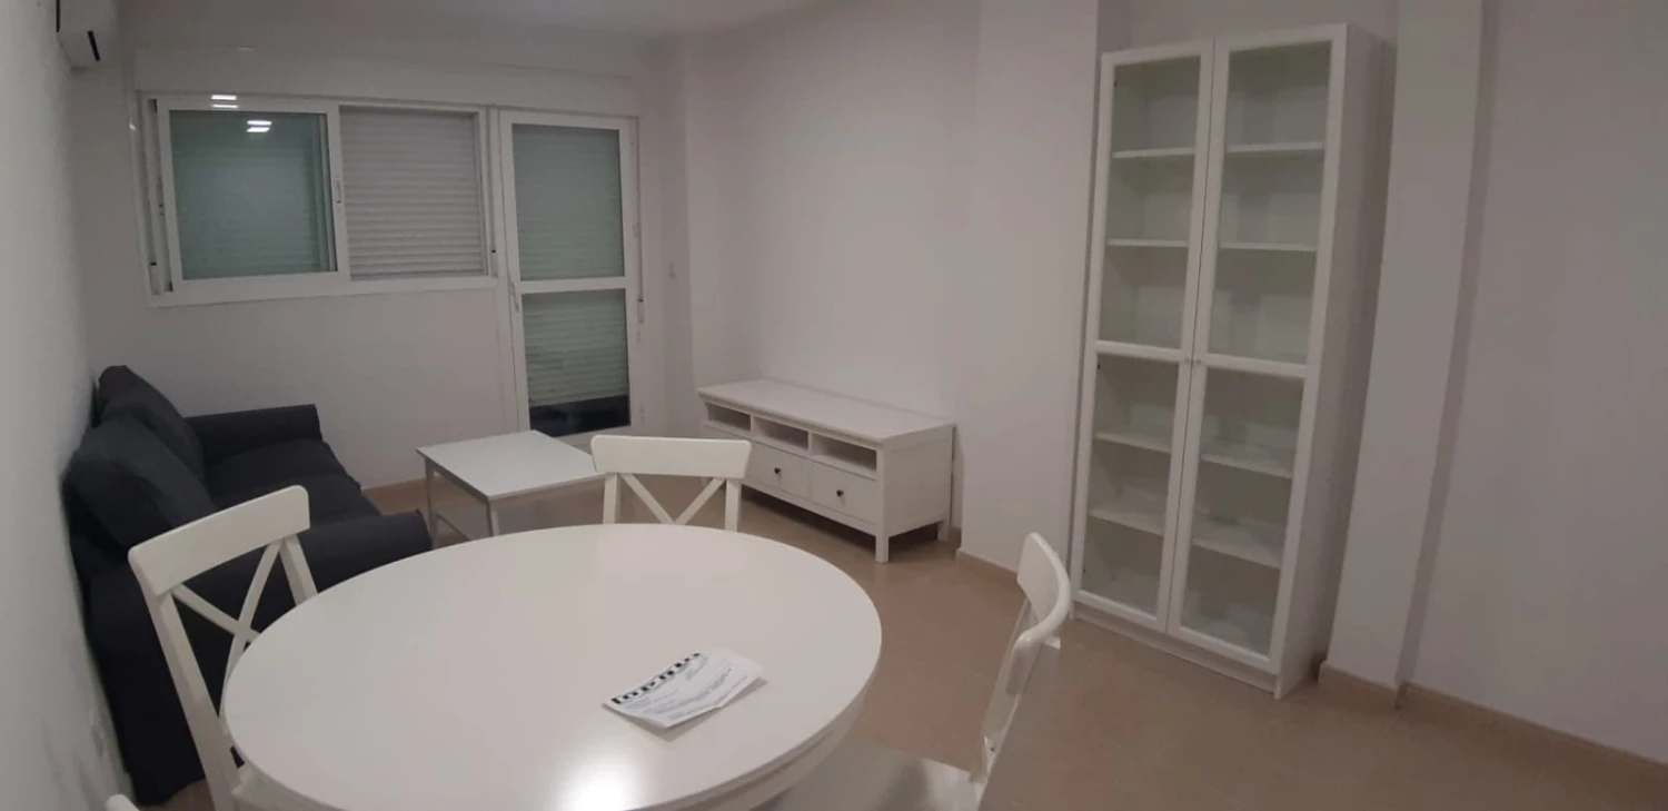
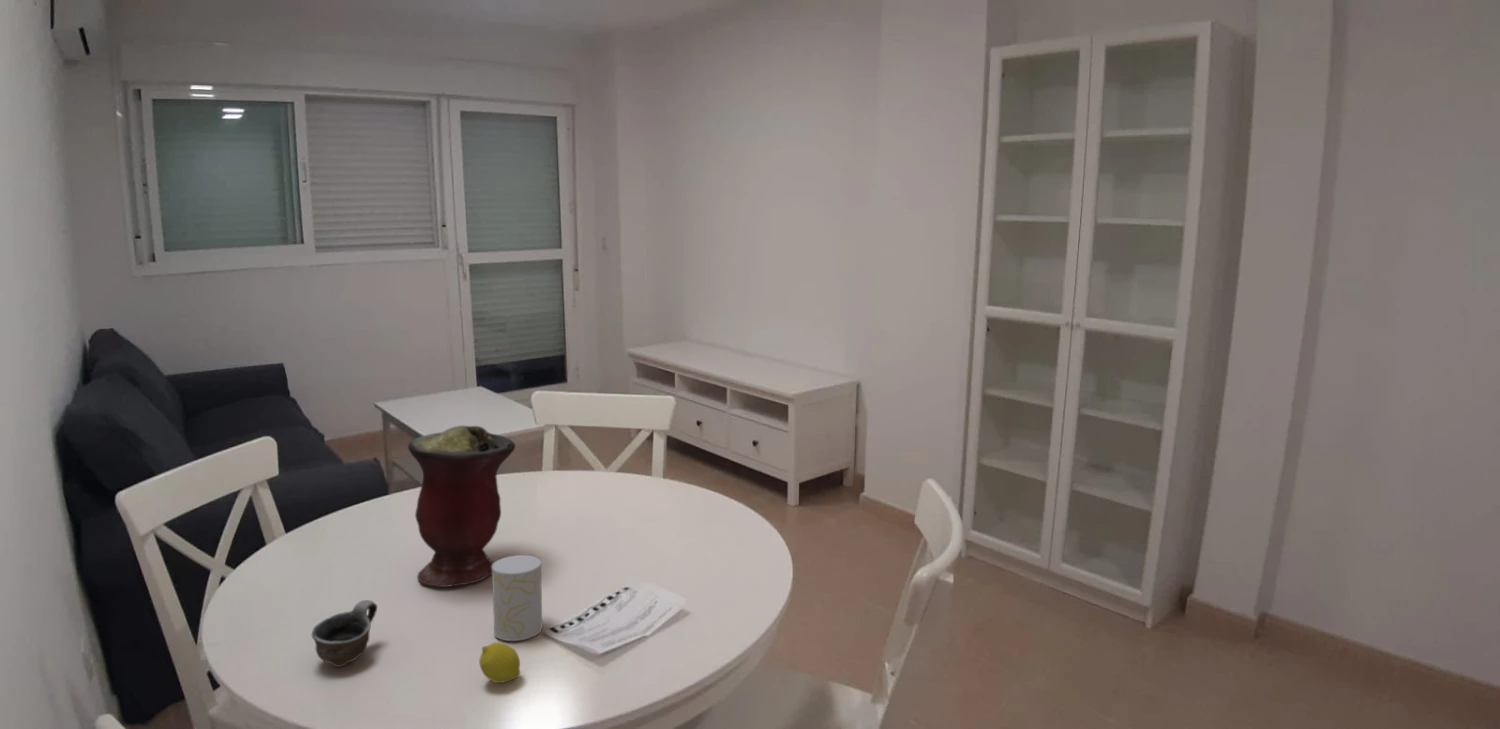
+ vase [407,424,516,588]
+ cup [491,554,543,642]
+ cup [311,599,378,668]
+ fruit [478,641,521,684]
